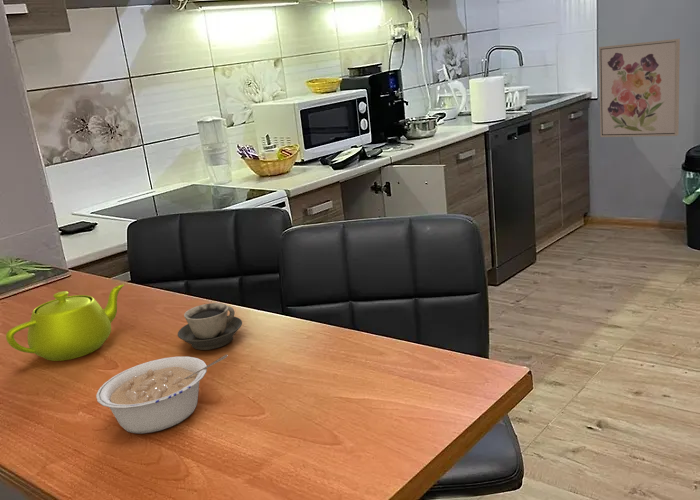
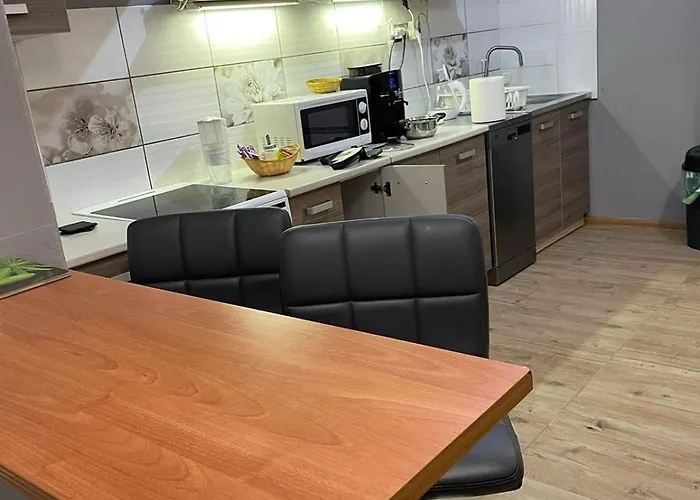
- legume [95,354,228,435]
- teapot [5,283,125,362]
- cup [177,302,243,351]
- wall art [598,38,681,138]
